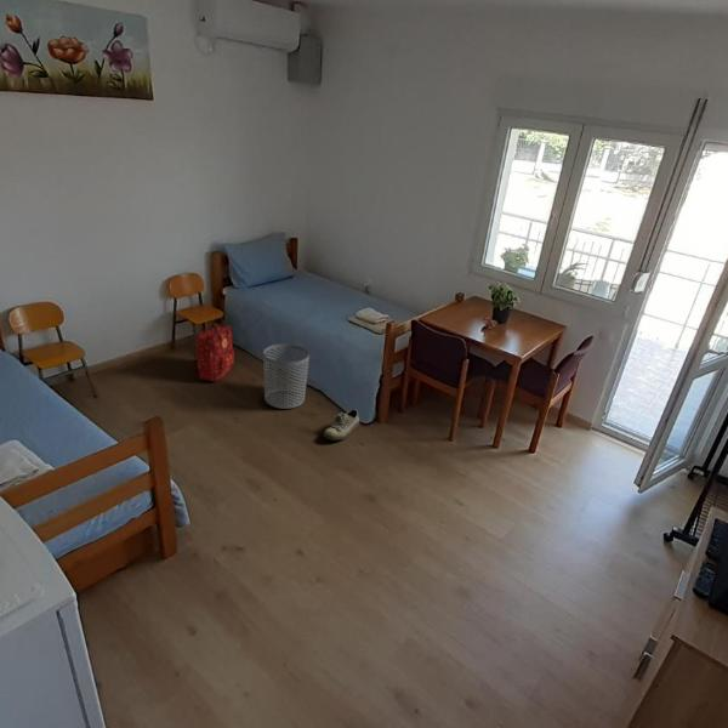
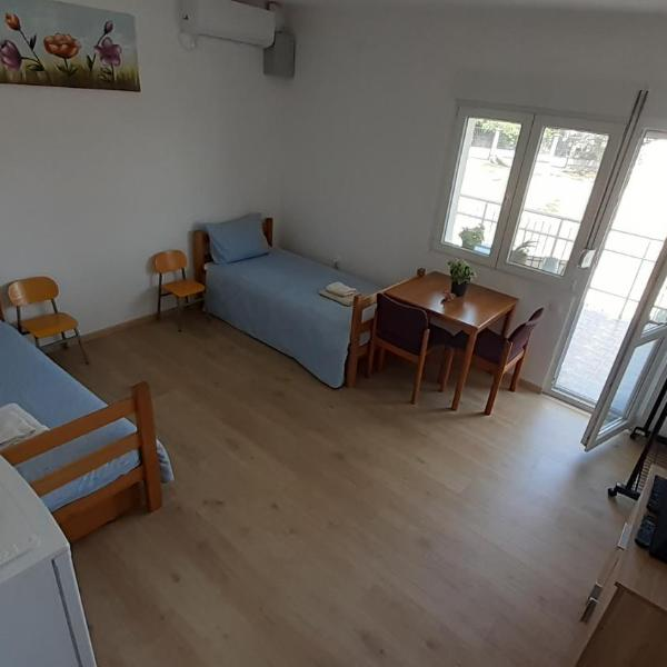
- shoe [323,408,360,442]
- waste bin [262,343,311,410]
- backpack [187,322,235,382]
